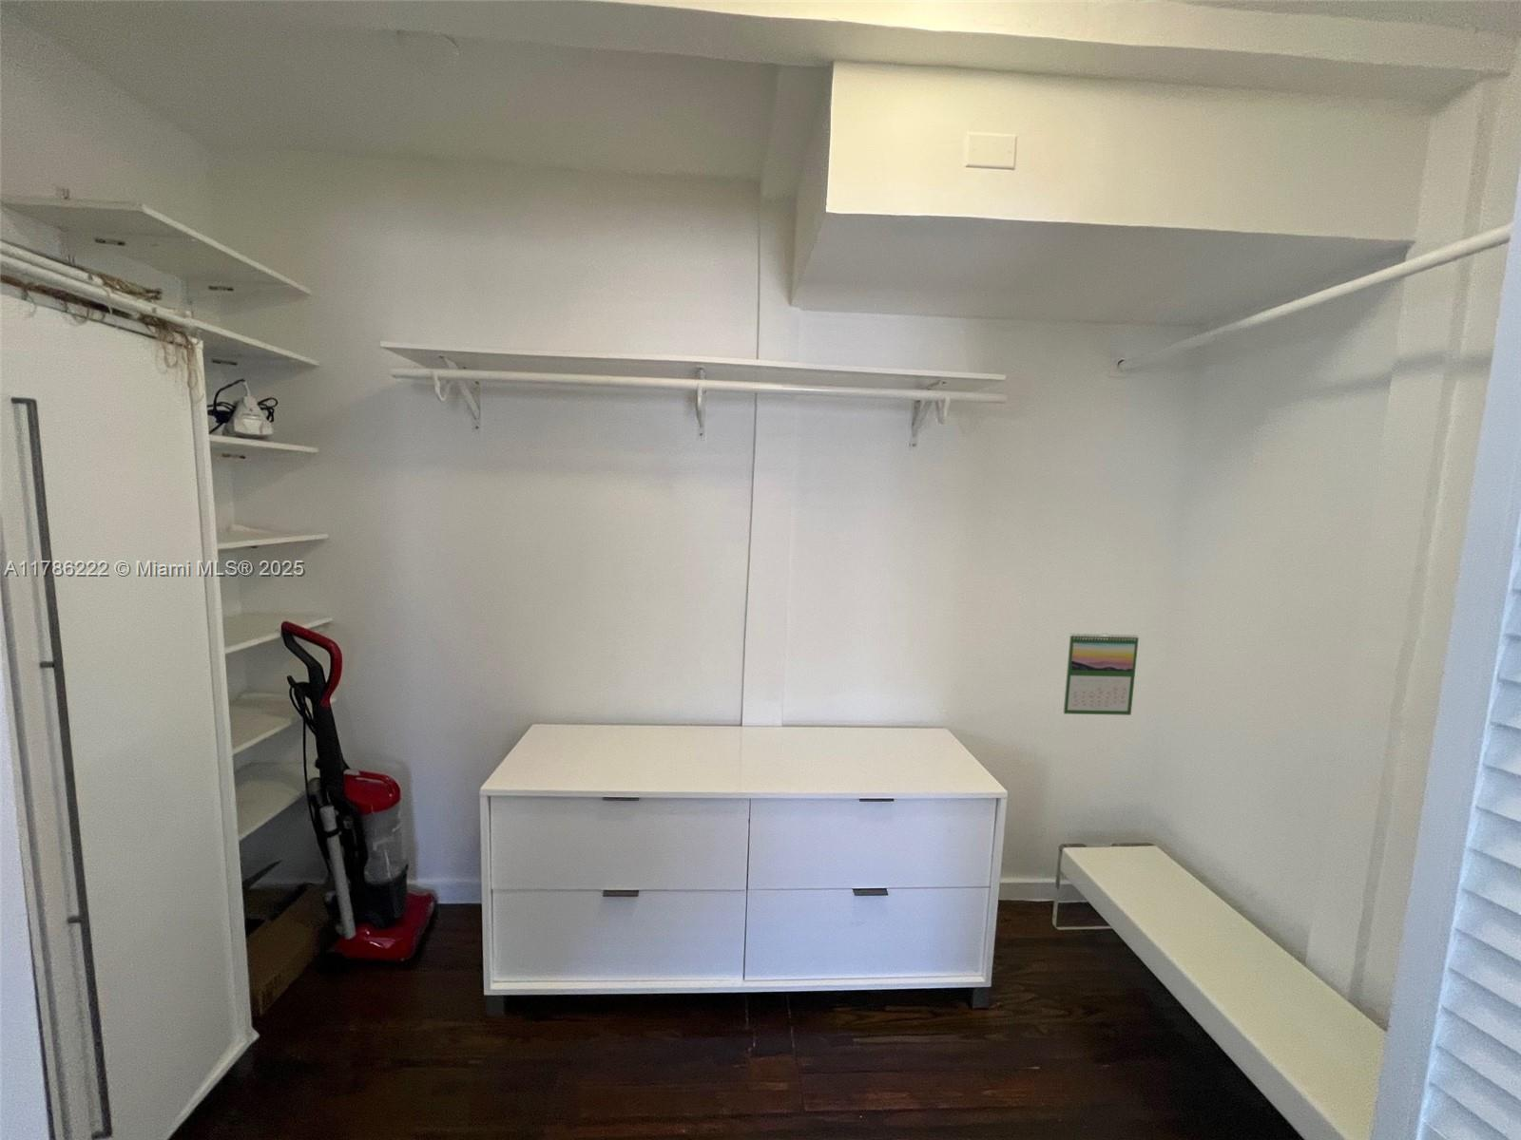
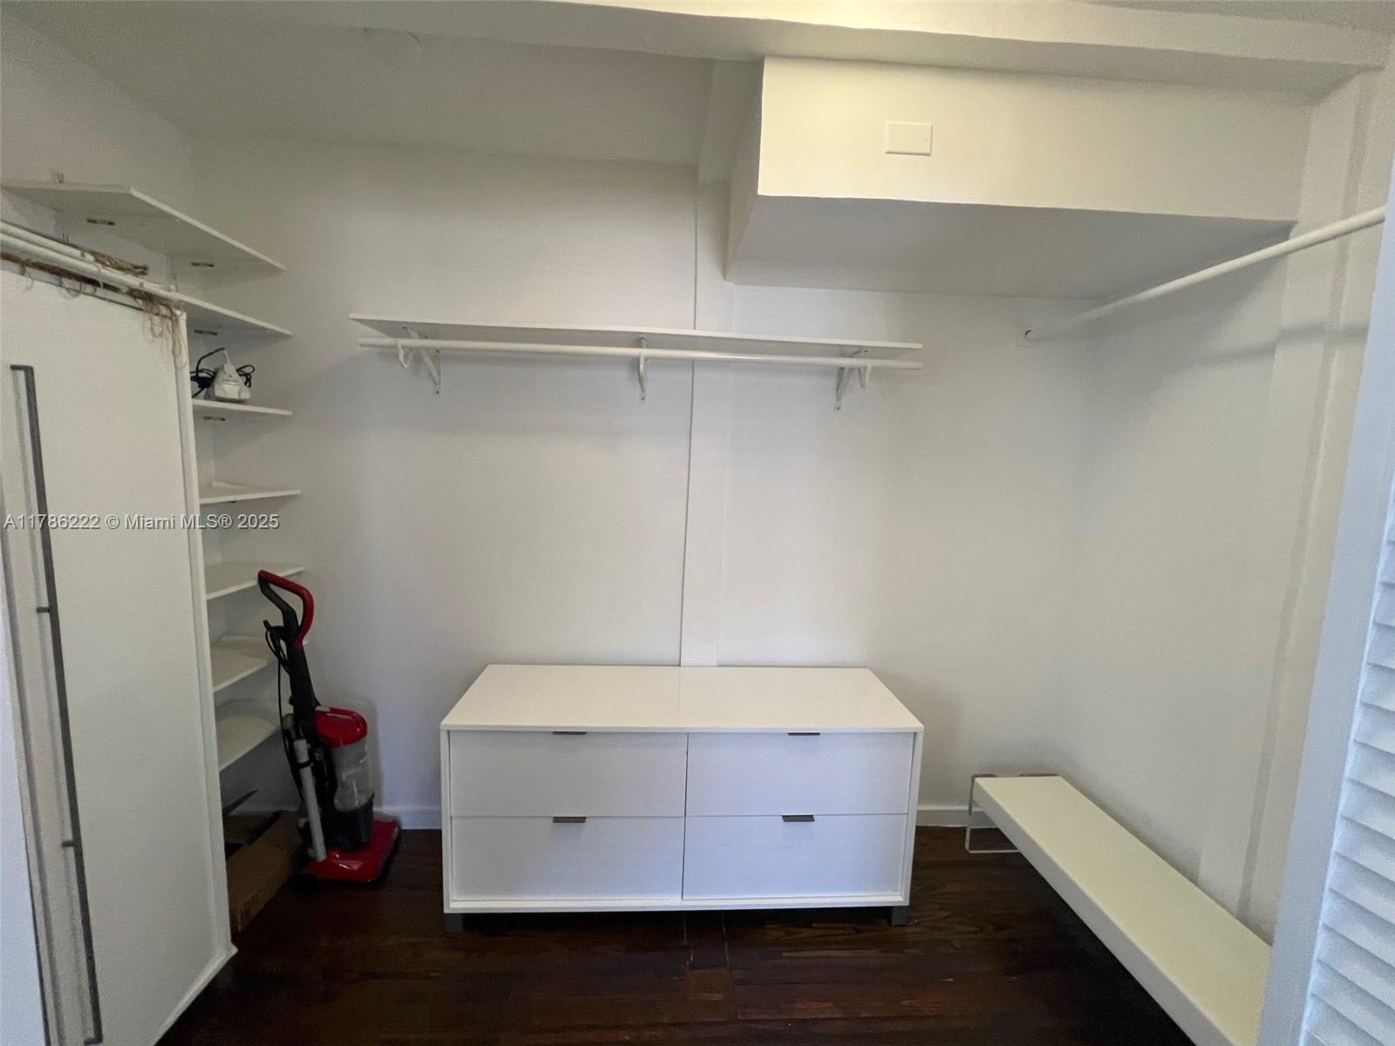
- calendar [1062,632,1140,716]
